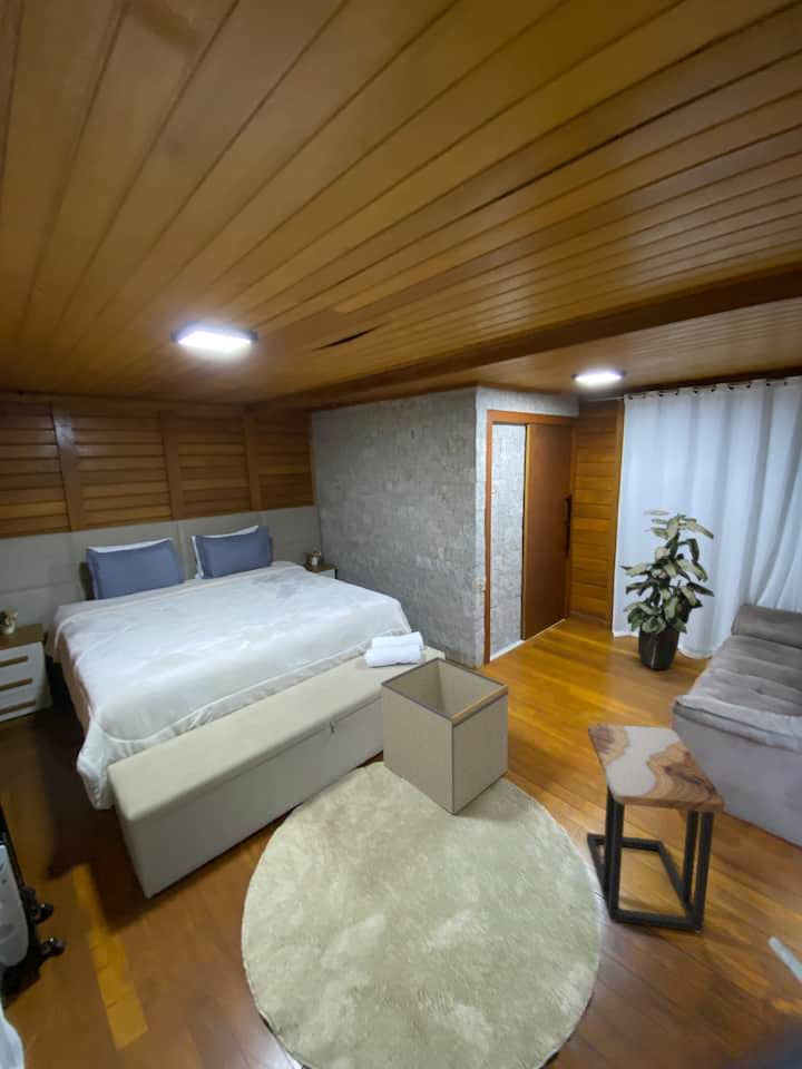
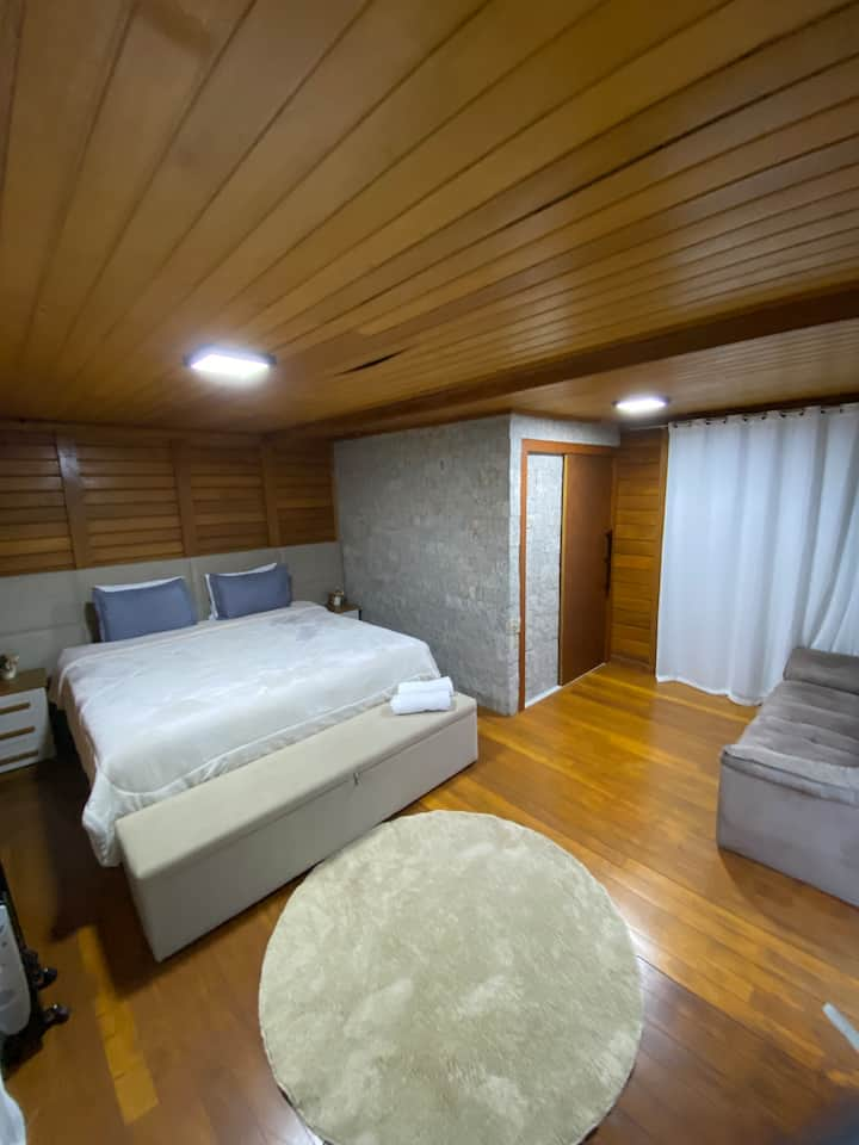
- side table [585,723,726,933]
- storage bin [380,656,509,815]
- indoor plant [618,509,716,670]
